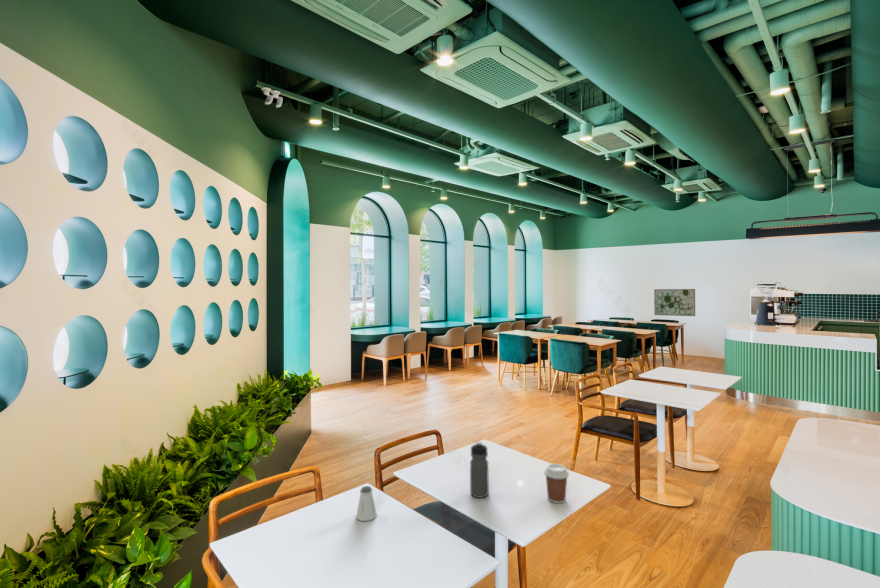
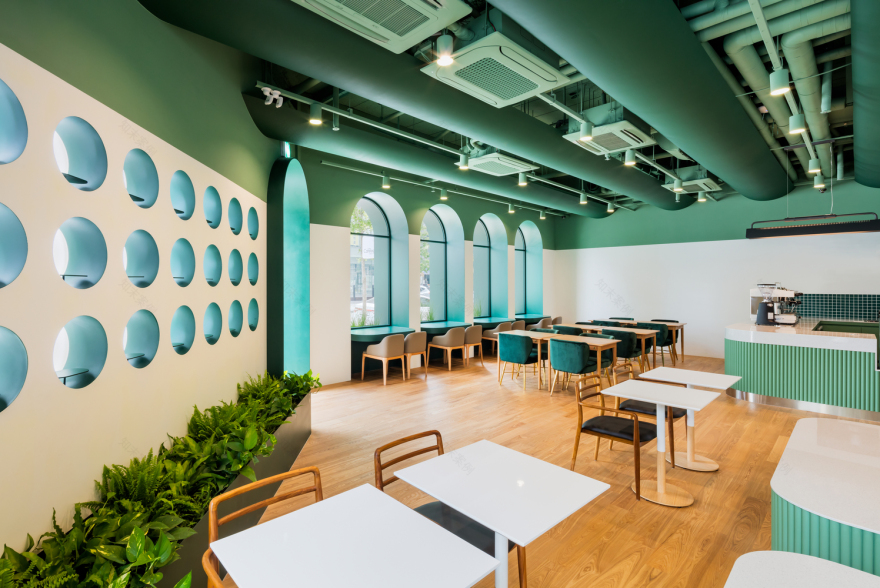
- wall art [653,288,696,317]
- coffee cup [543,463,570,504]
- water bottle [469,441,490,499]
- saltshaker [355,485,378,522]
